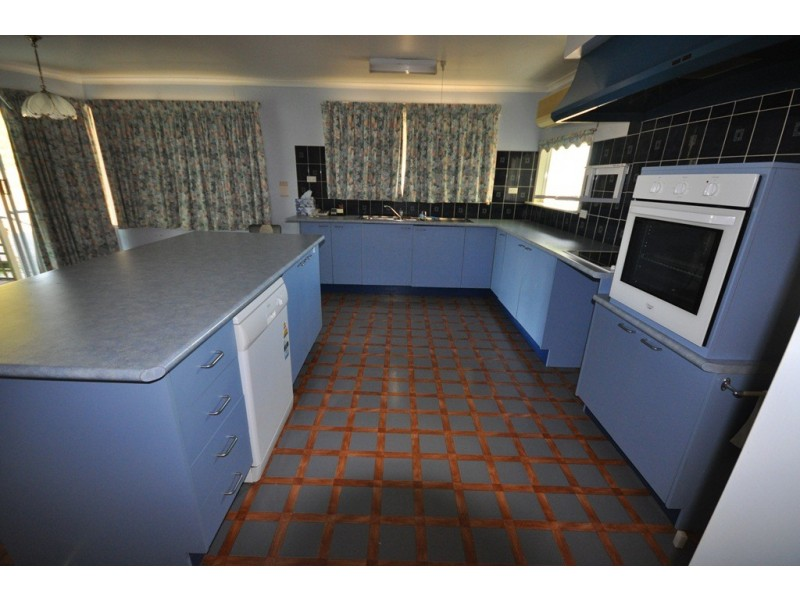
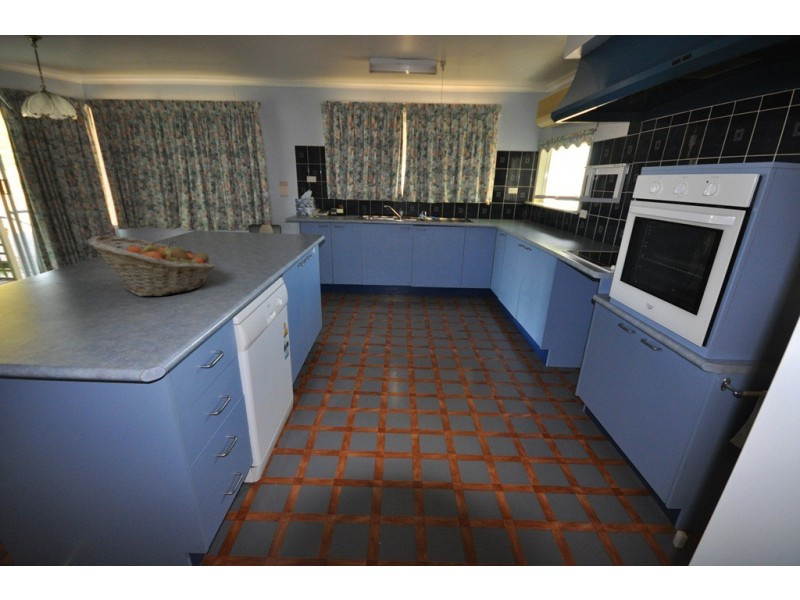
+ fruit basket [87,234,216,297]
